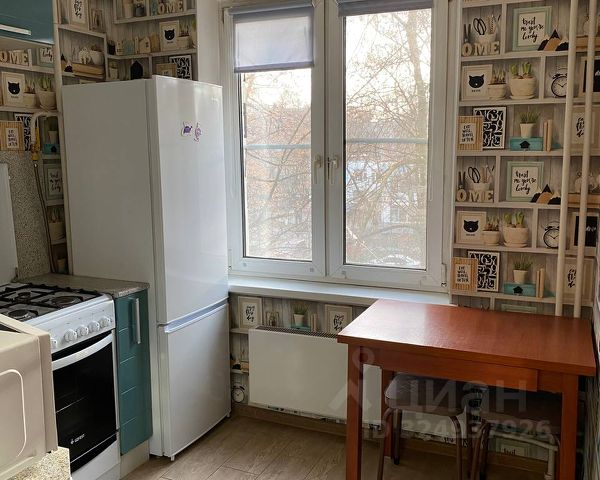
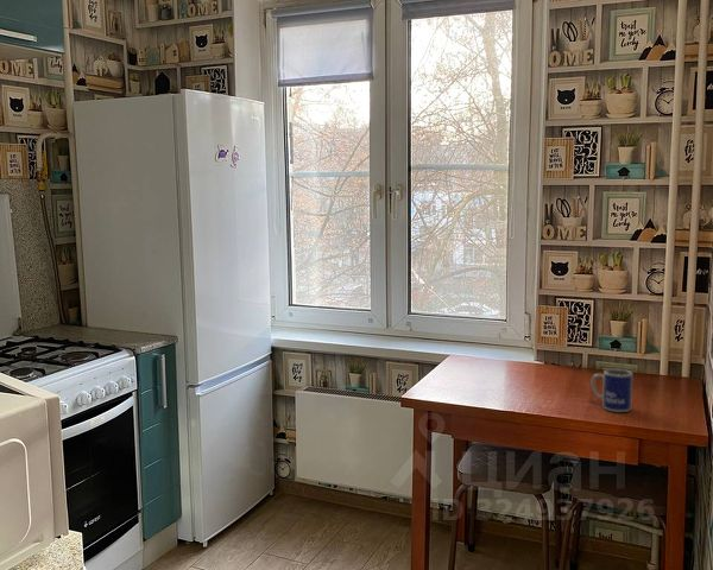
+ mug [589,368,633,413]
